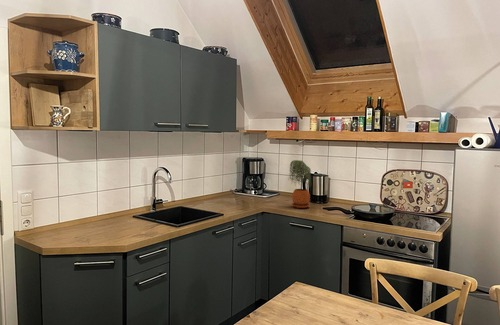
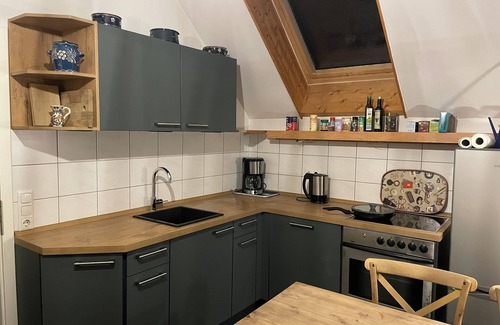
- potted plant [287,159,312,209]
